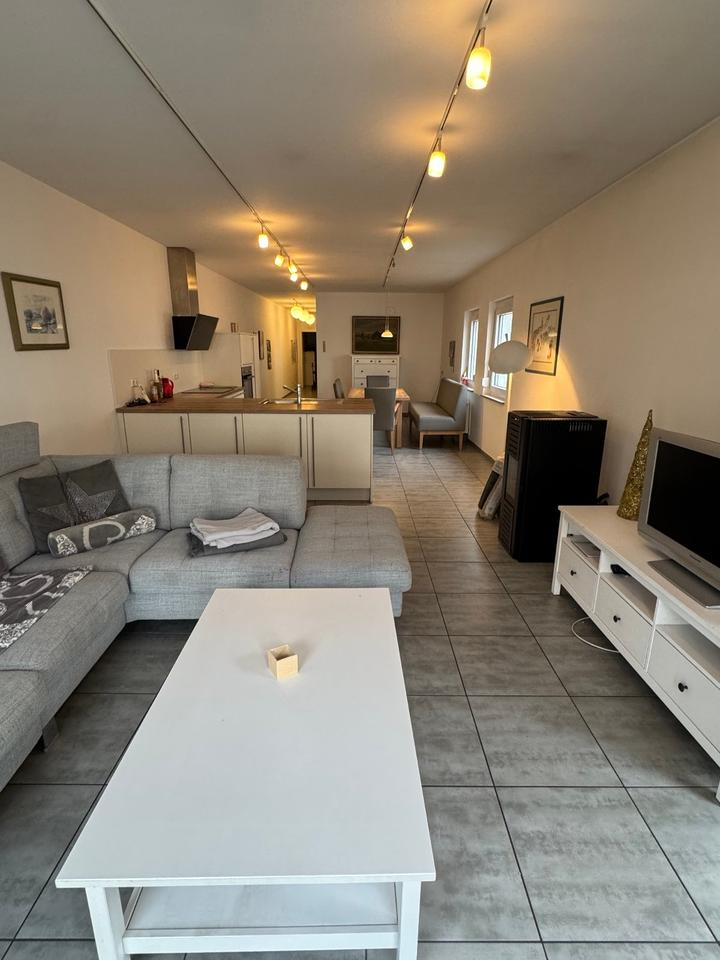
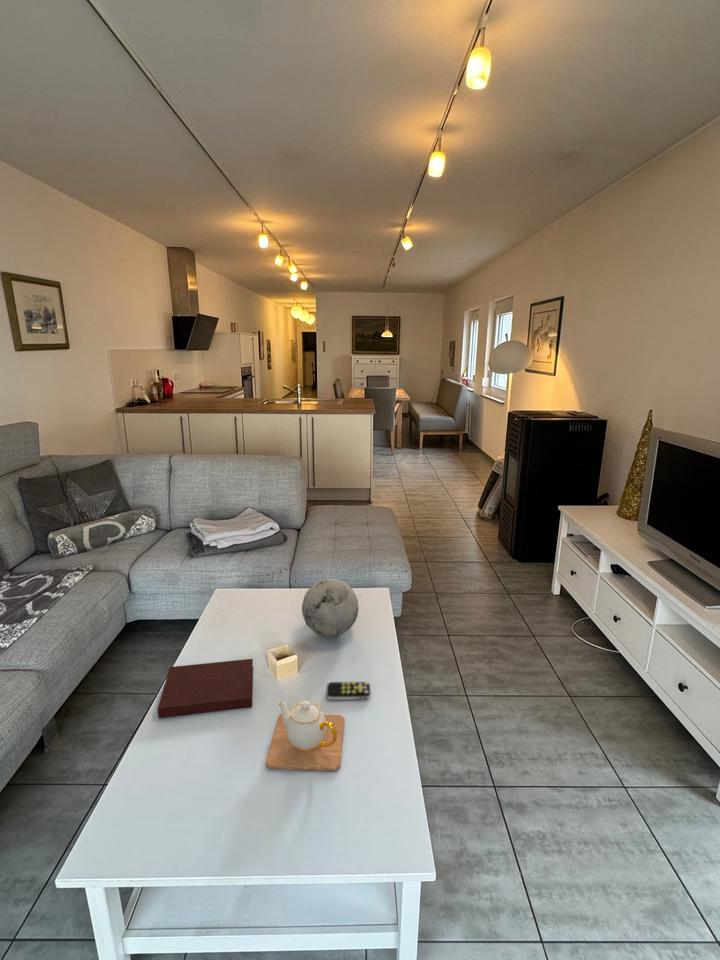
+ teapot [265,700,345,772]
+ decorative orb [301,578,359,638]
+ remote control [326,681,371,701]
+ notebook [157,658,254,719]
